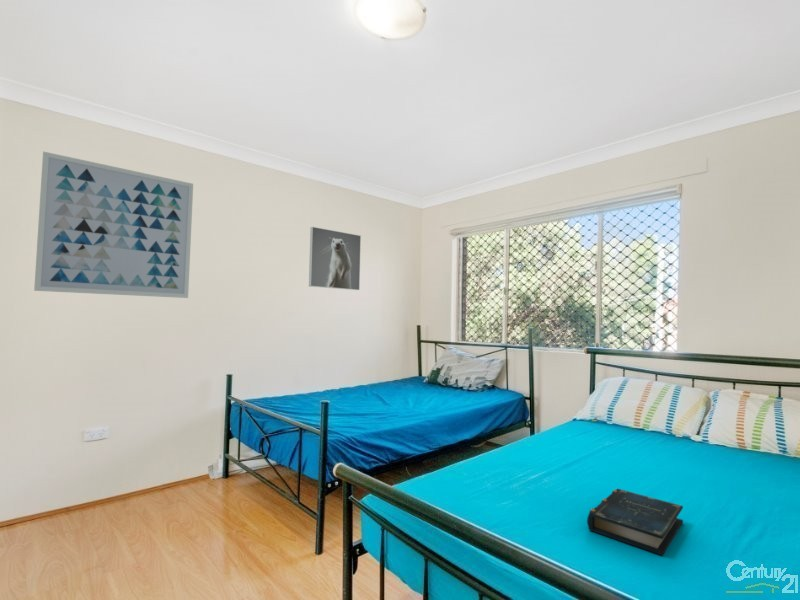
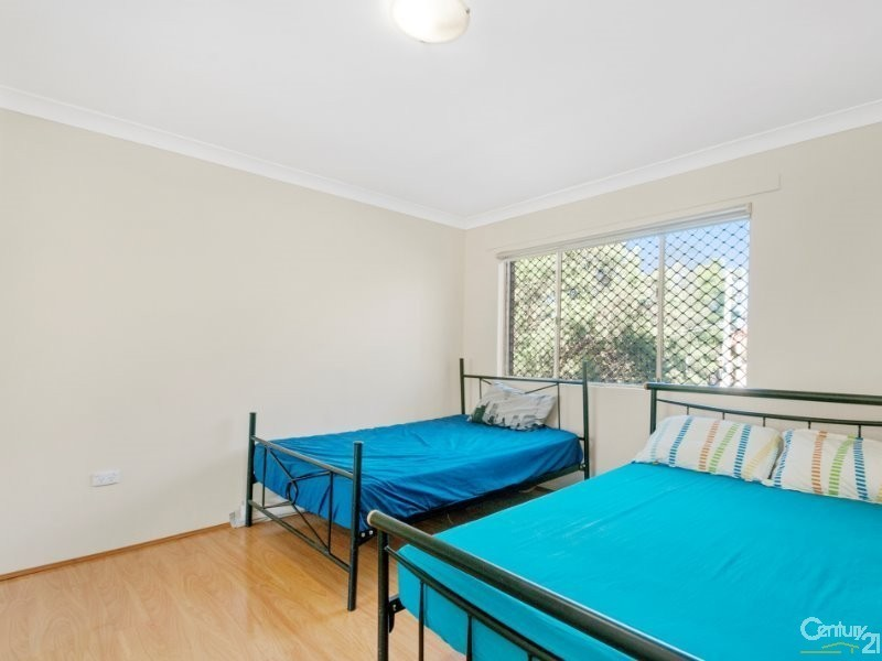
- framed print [308,226,362,291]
- book [586,487,684,557]
- wall art [33,150,194,299]
